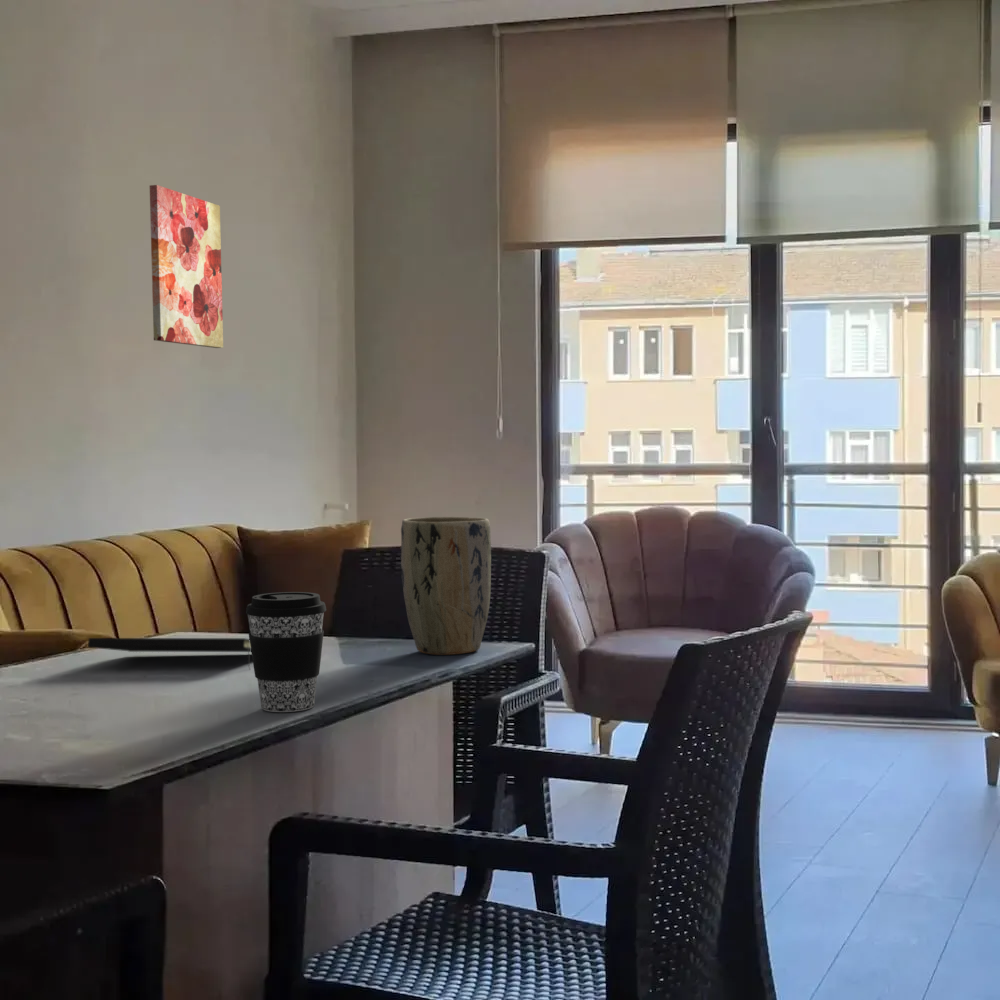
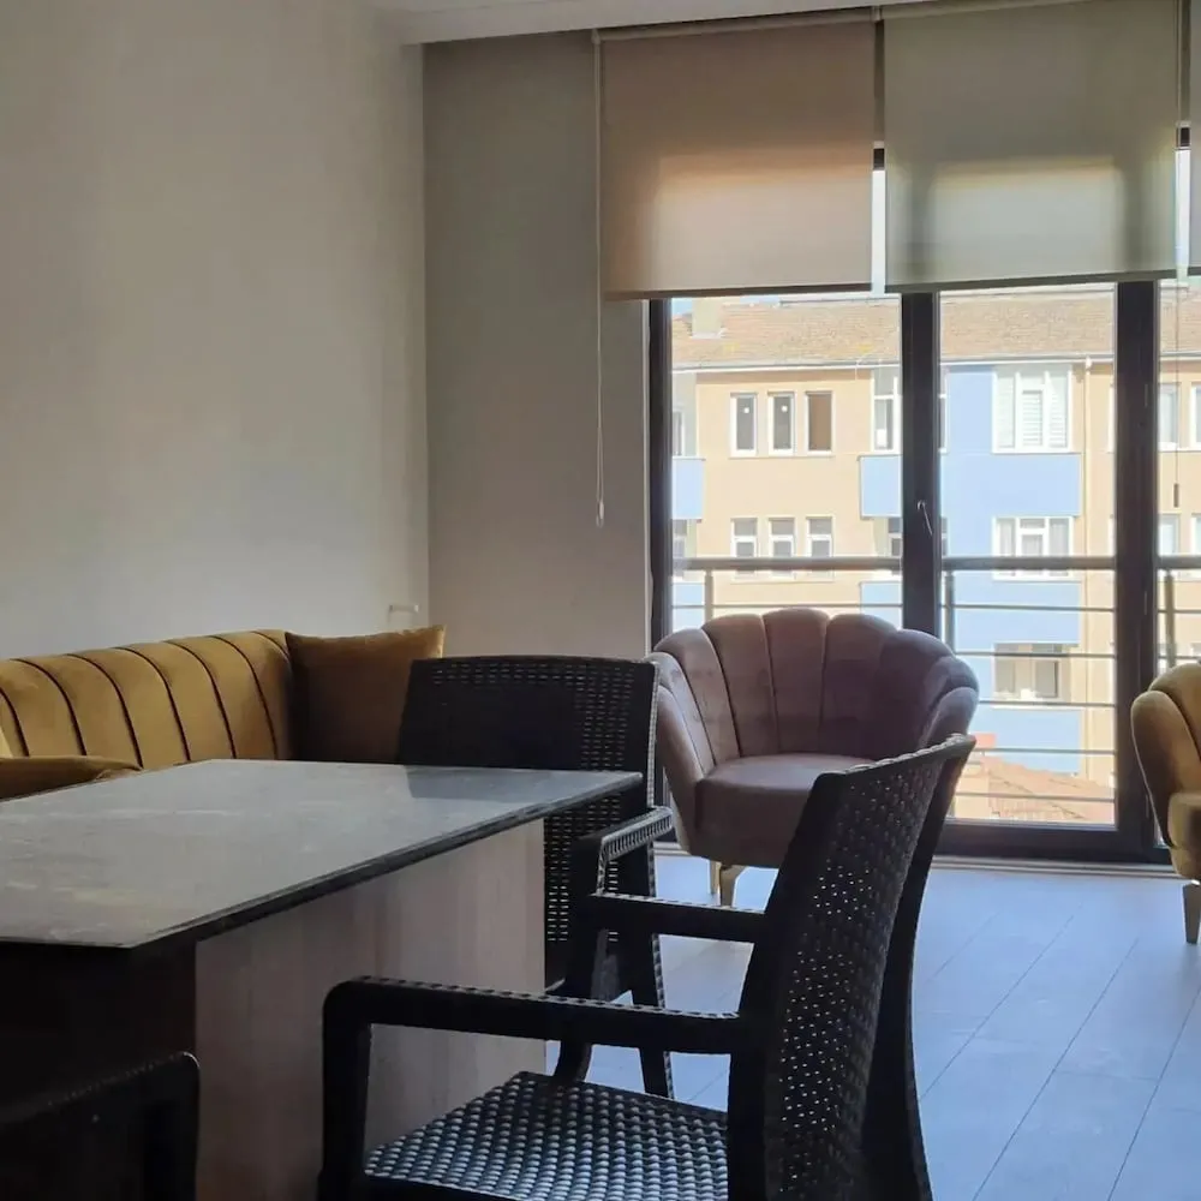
- notepad [87,637,251,671]
- wall art [149,184,224,349]
- coffee cup [245,591,327,713]
- plant pot [400,516,492,656]
